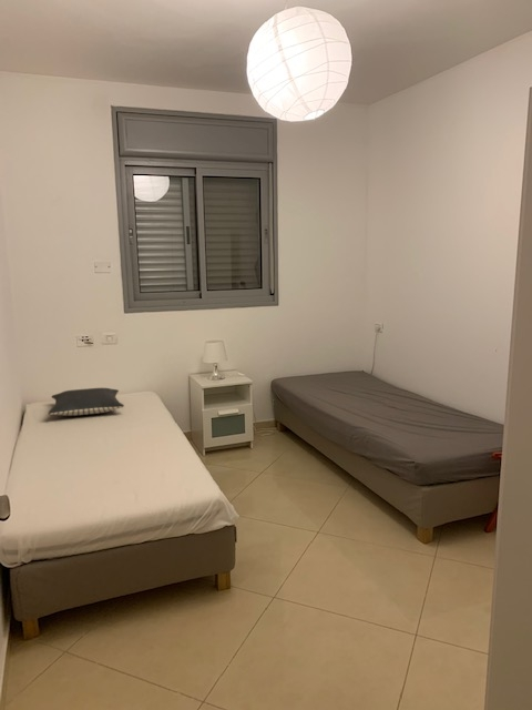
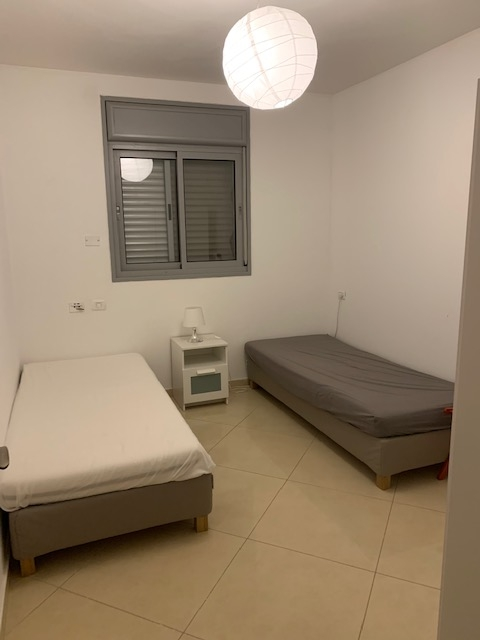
- pillow [47,387,125,417]
